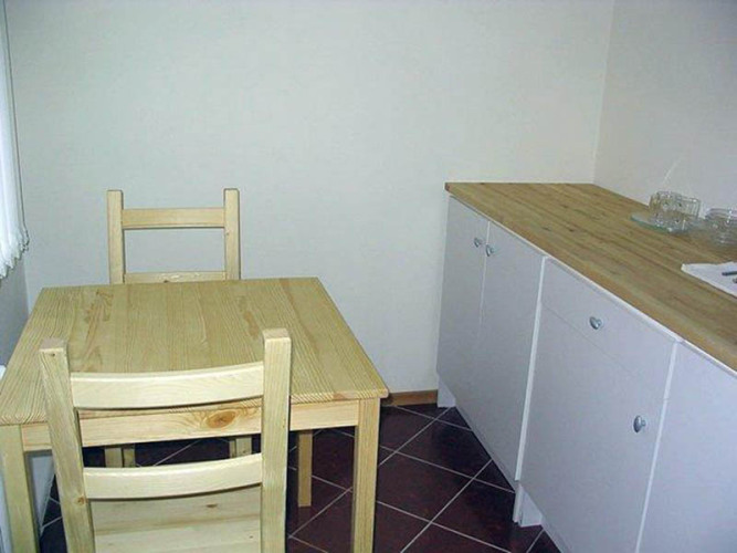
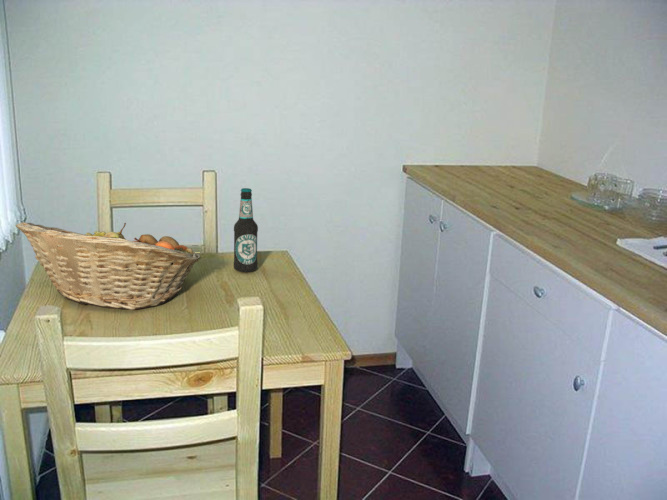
+ bottle [233,187,259,273]
+ fruit basket [14,221,202,311]
